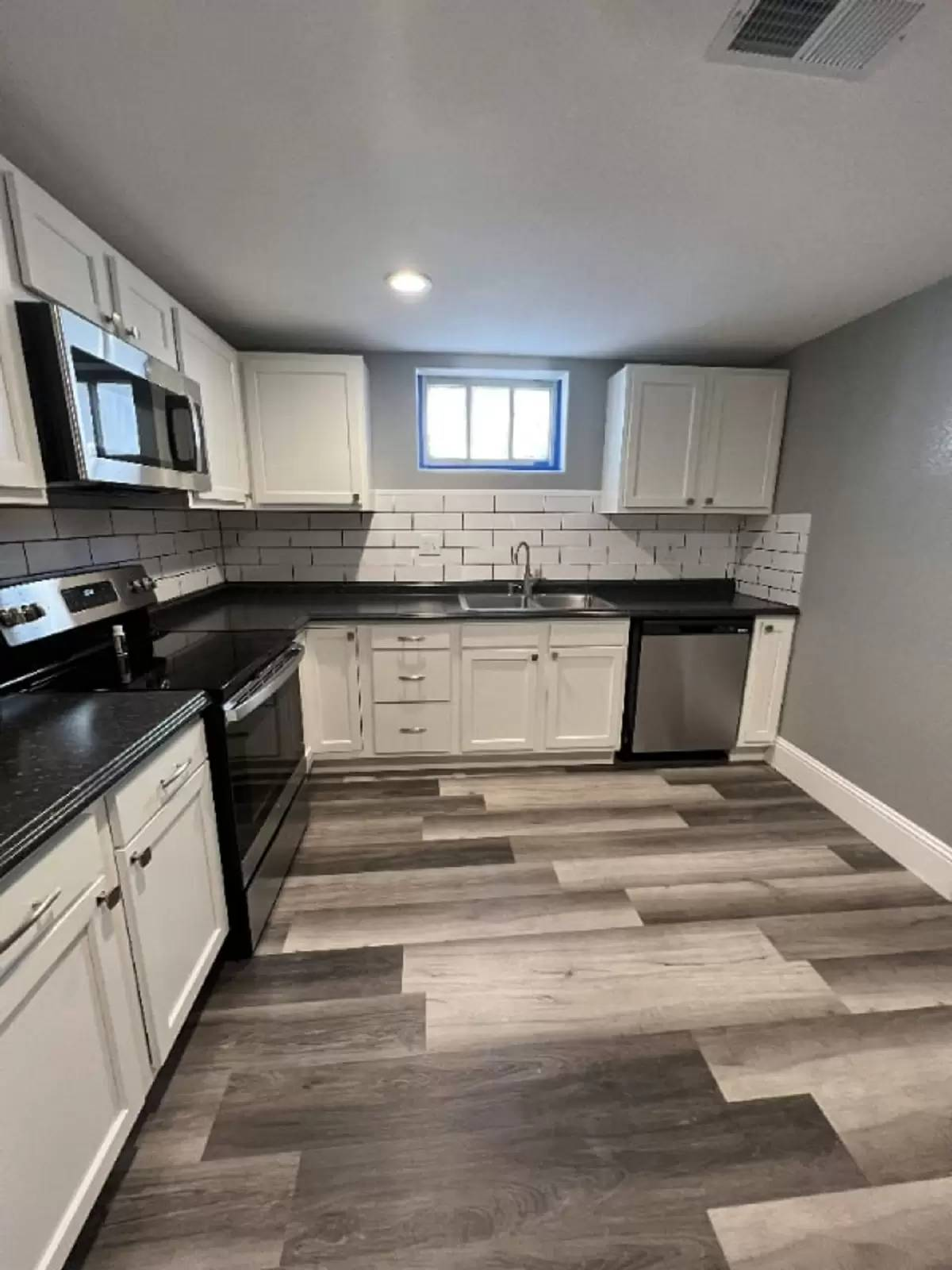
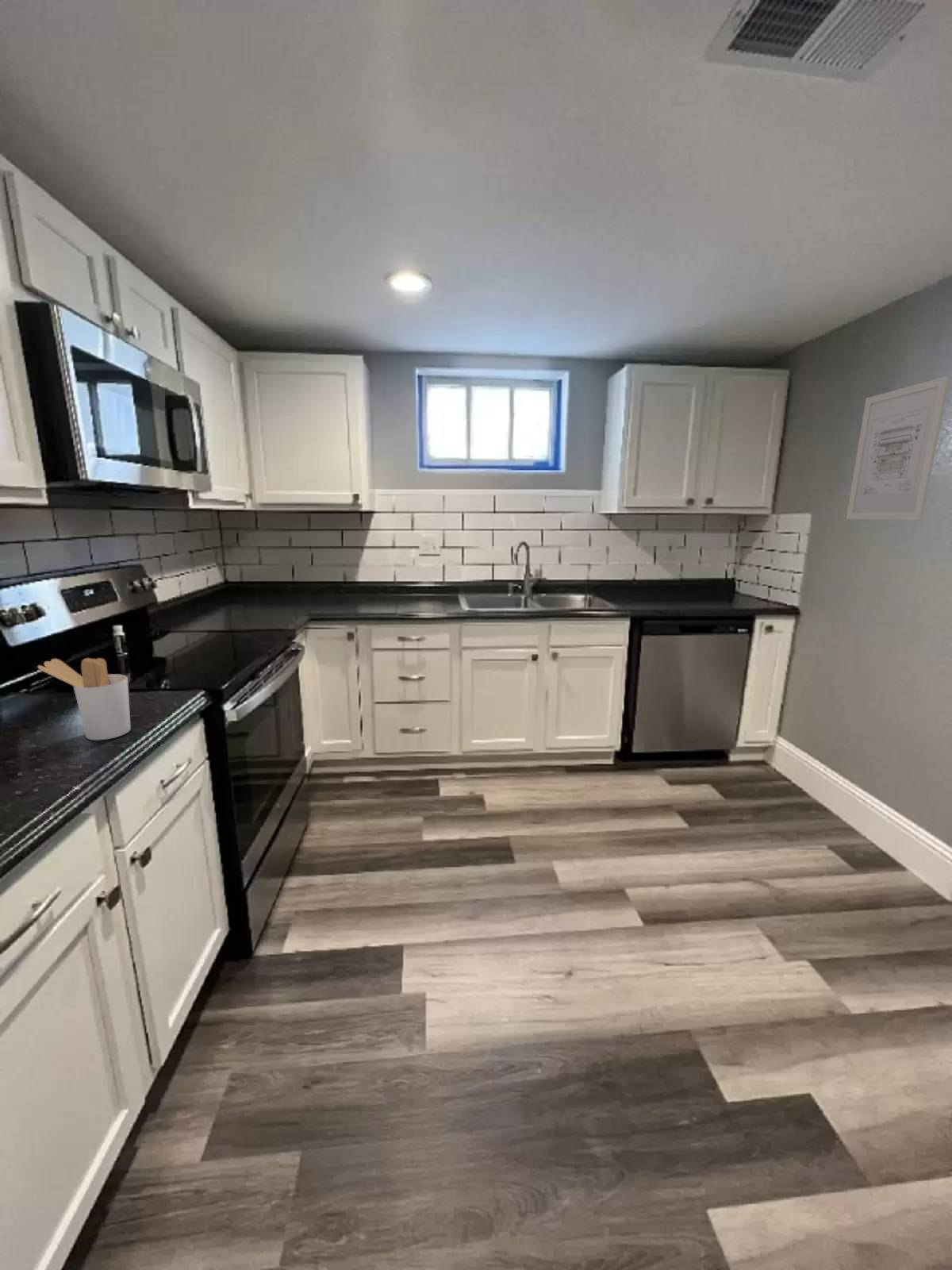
+ utensil holder [36,657,132,741]
+ wall art [846,375,951,521]
